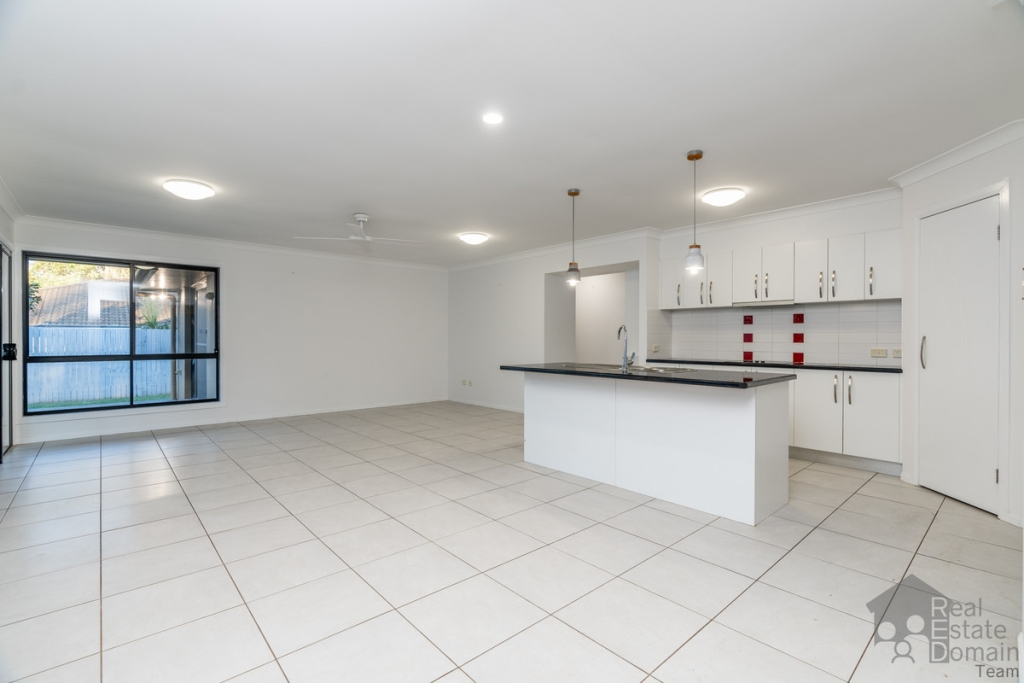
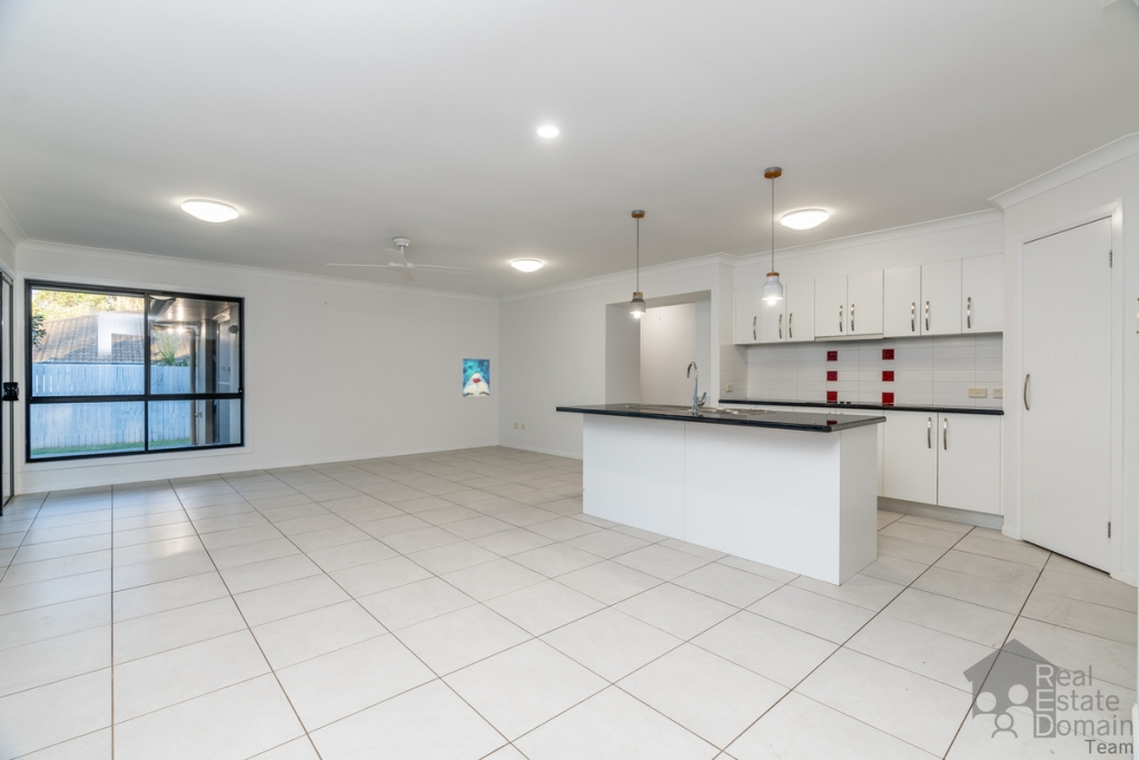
+ wall art [462,357,491,397]
